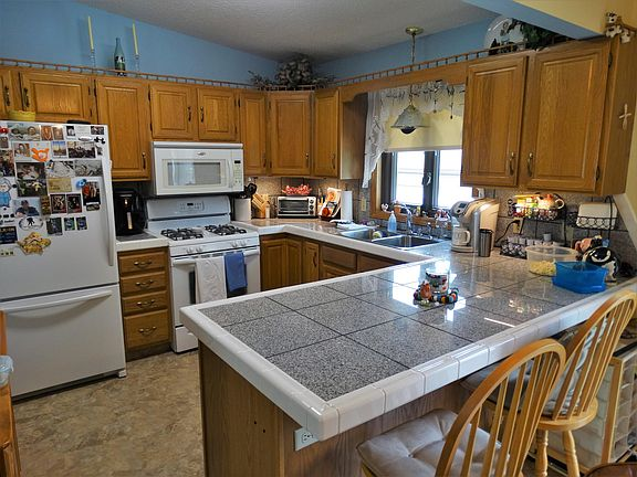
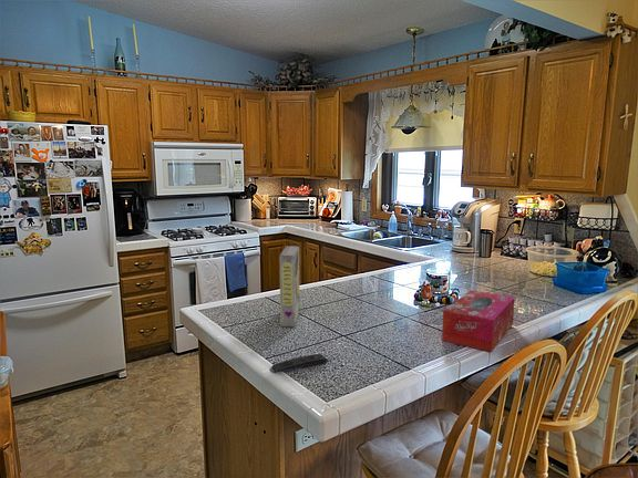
+ remote control [269,353,329,374]
+ cereal box [278,245,301,328]
+ tissue box [441,289,516,353]
